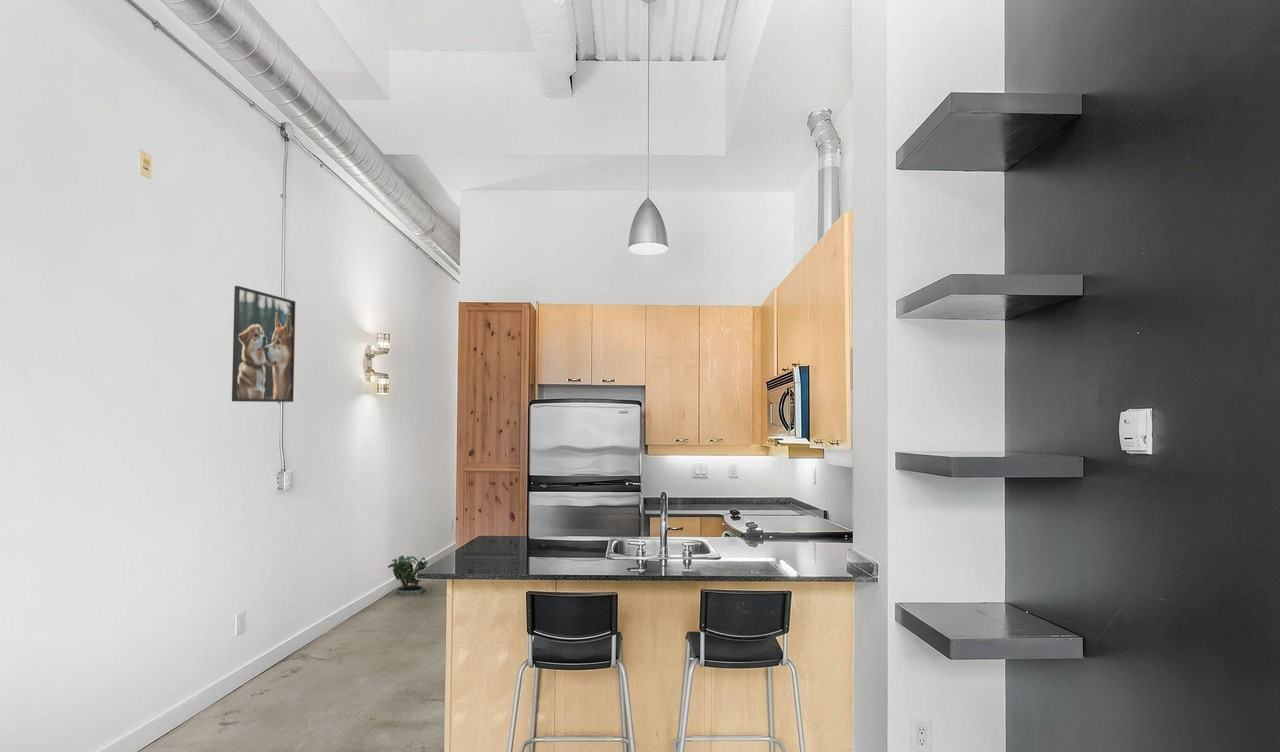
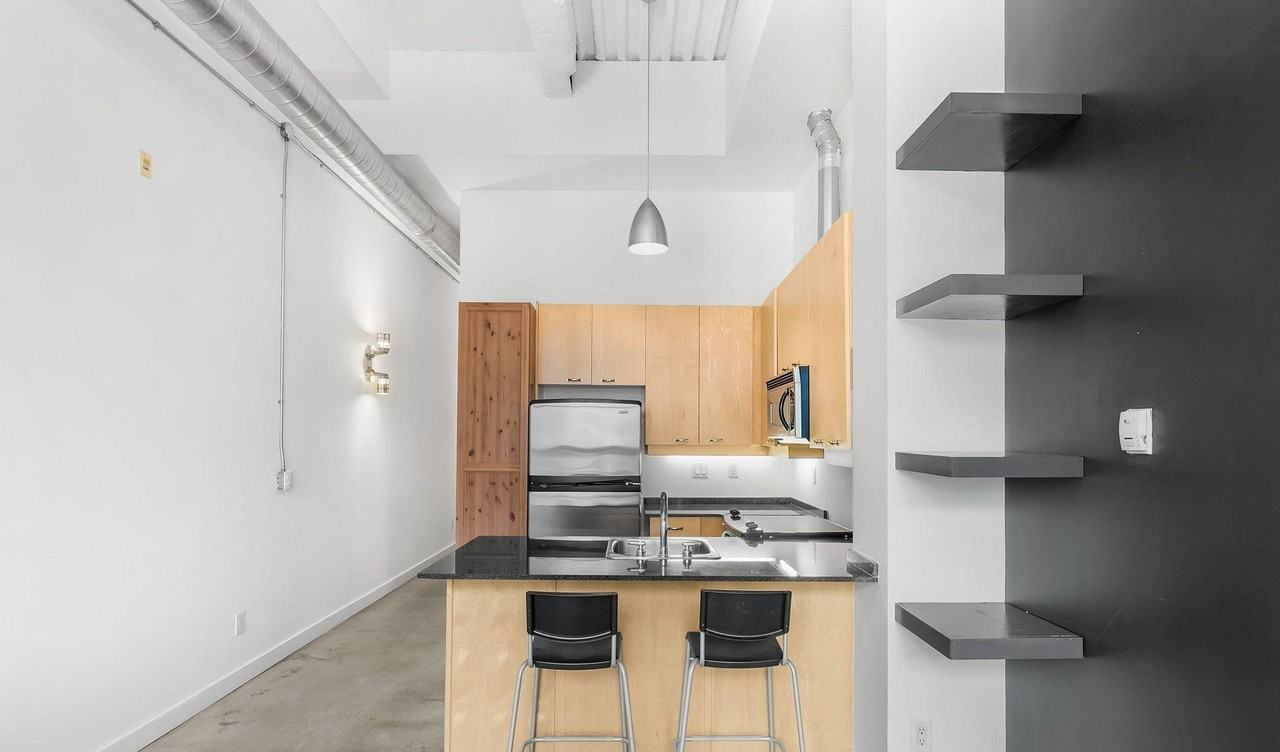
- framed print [231,285,296,403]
- potted plant [387,551,429,597]
